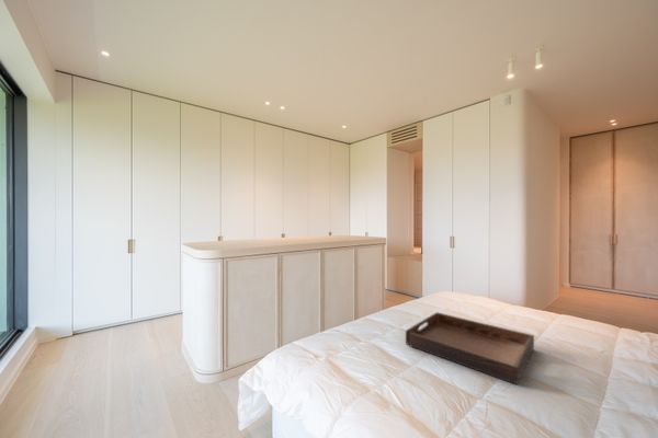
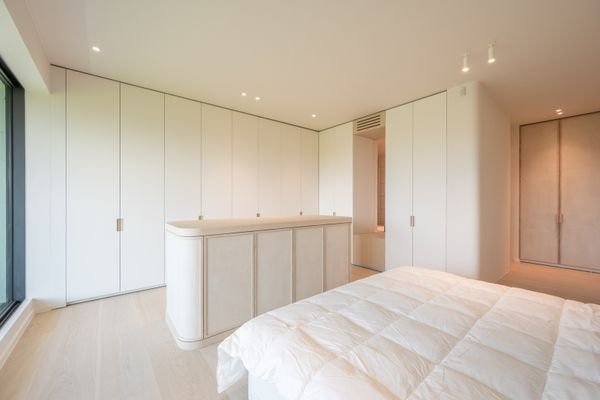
- serving tray [405,311,535,385]
